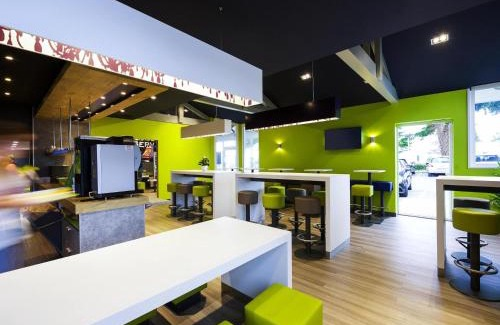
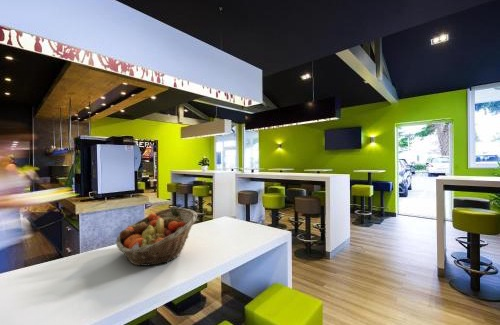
+ fruit basket [115,206,198,267]
